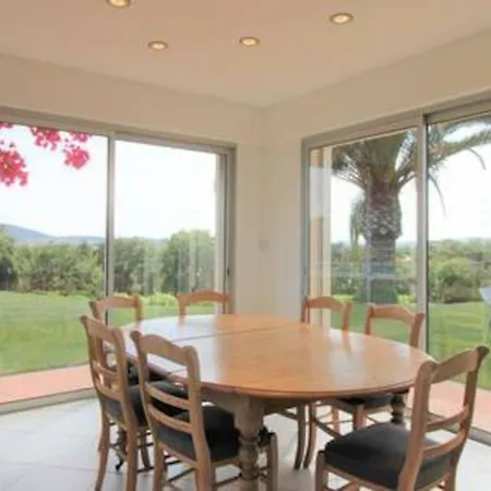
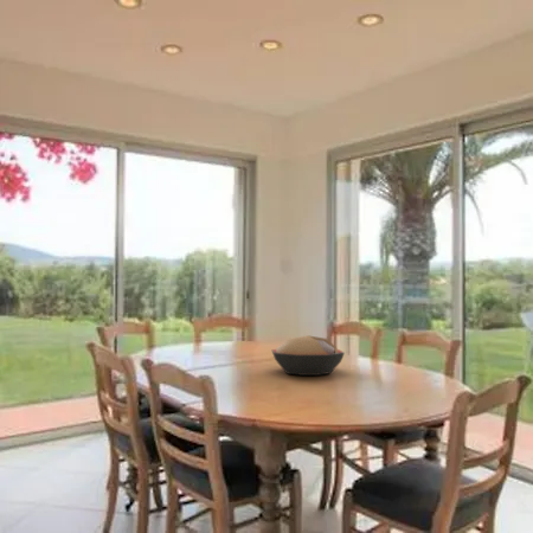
+ decorative bowl [271,334,346,377]
